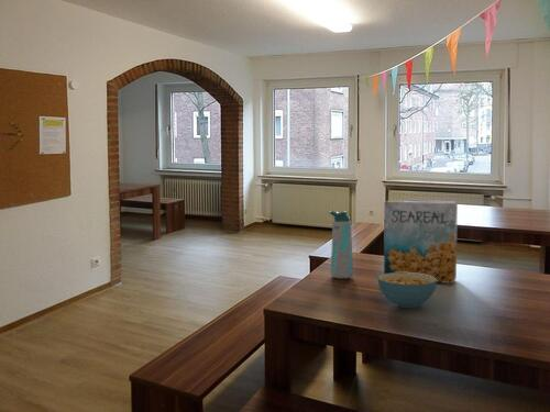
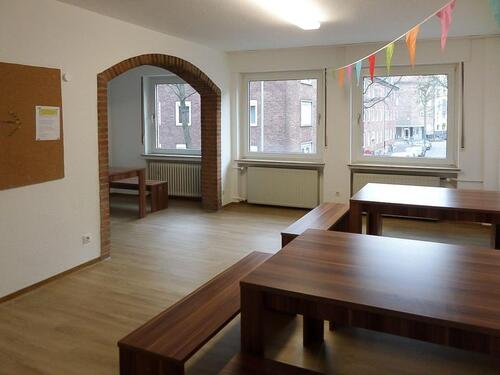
- cereal box [383,200,459,285]
- cereal bowl [377,272,438,309]
- water bottle [327,210,354,280]
